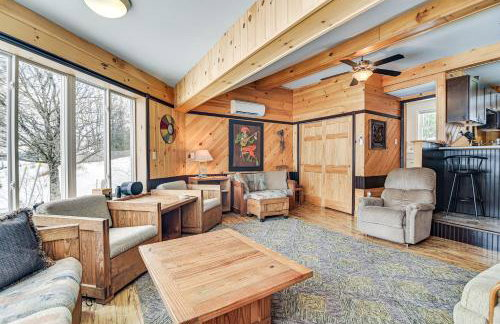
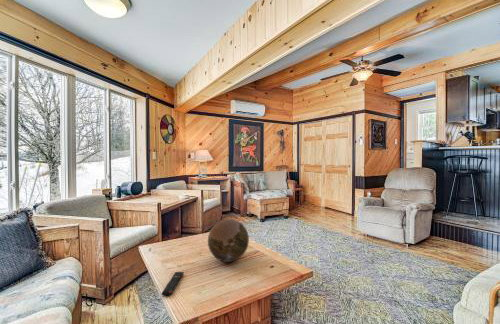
+ remote control [161,271,185,297]
+ decorative orb [207,218,250,263]
